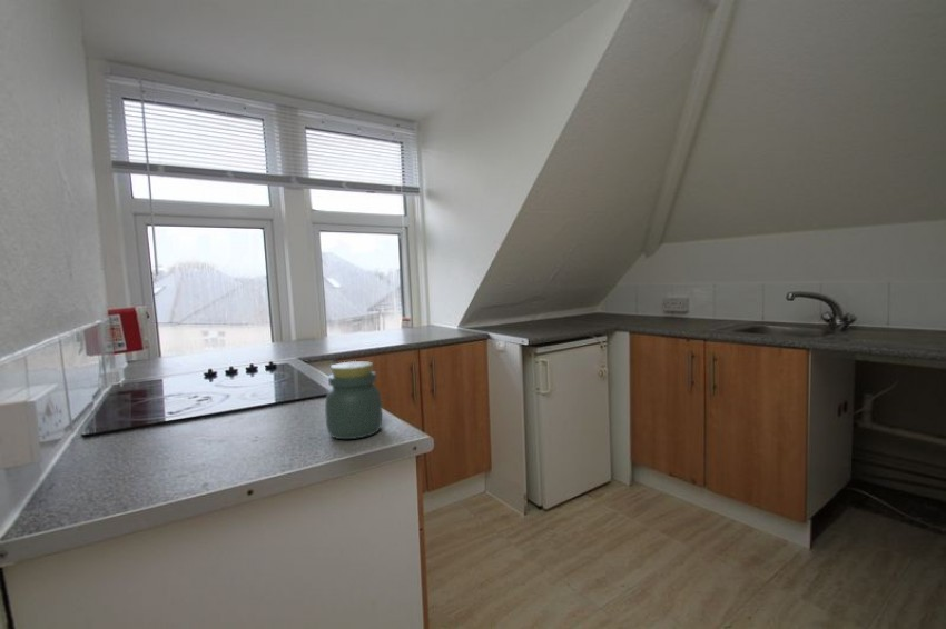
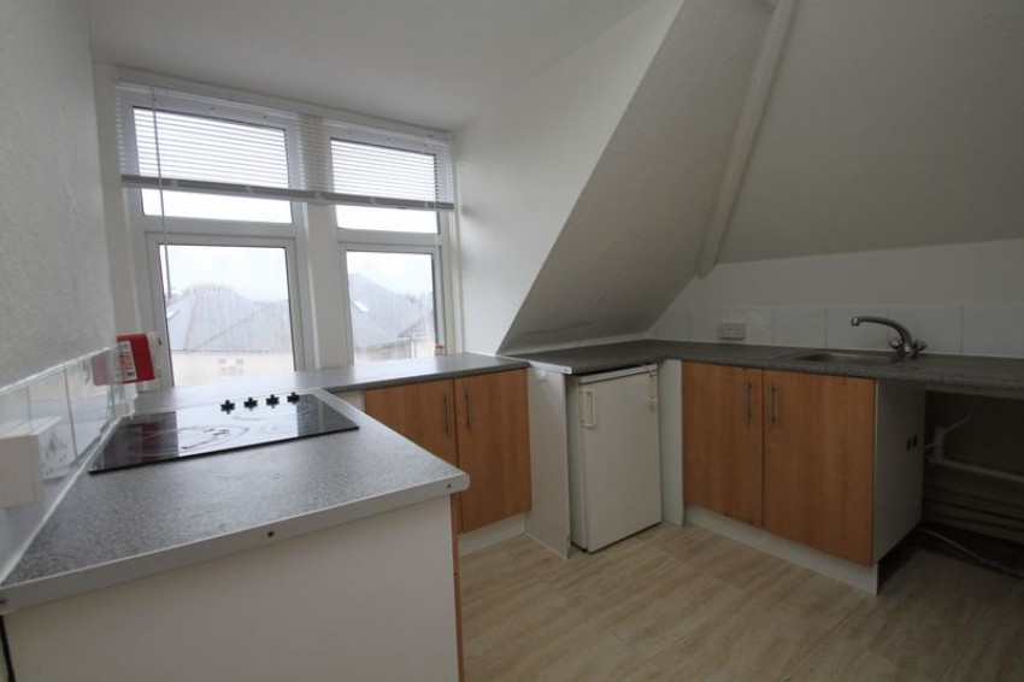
- jar [324,360,383,440]
